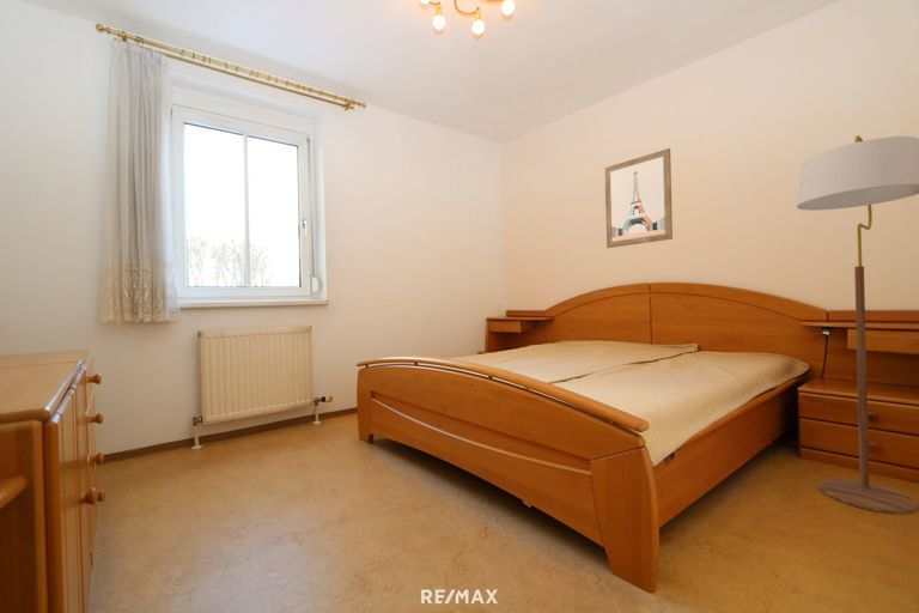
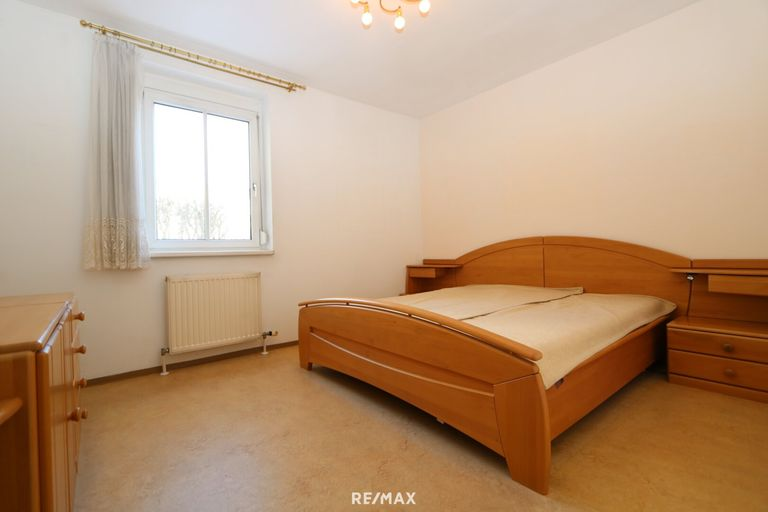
- floor lamp [796,134,919,515]
- wall art [604,147,674,249]
